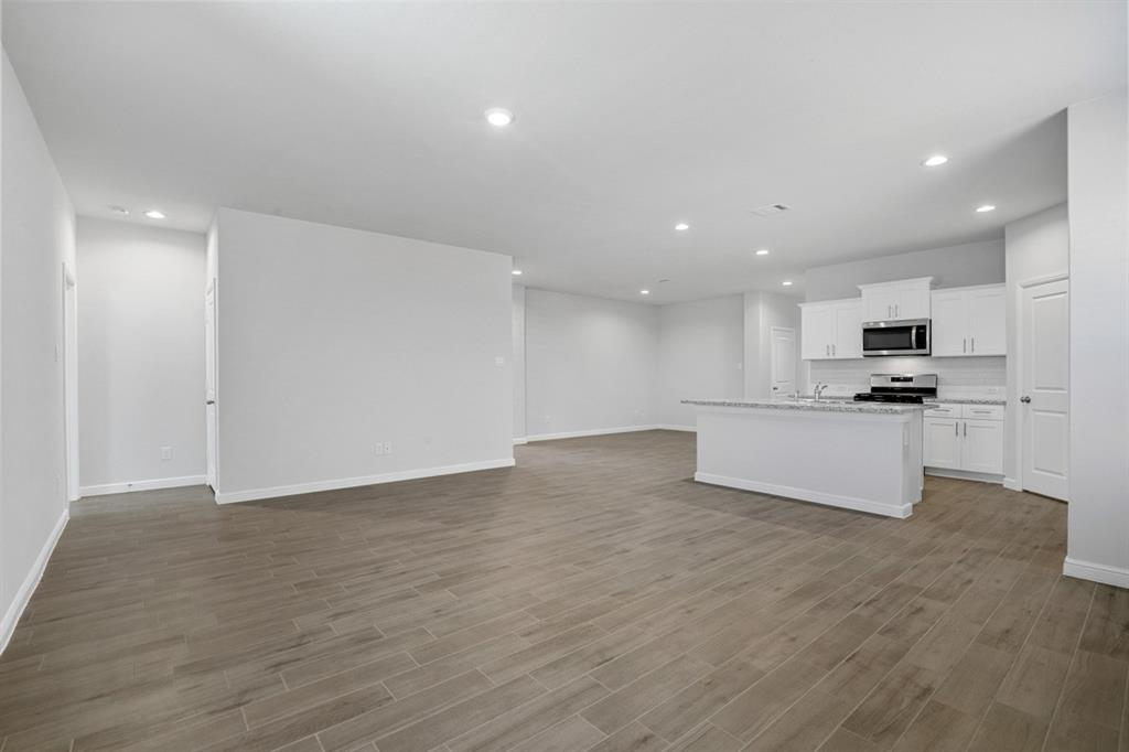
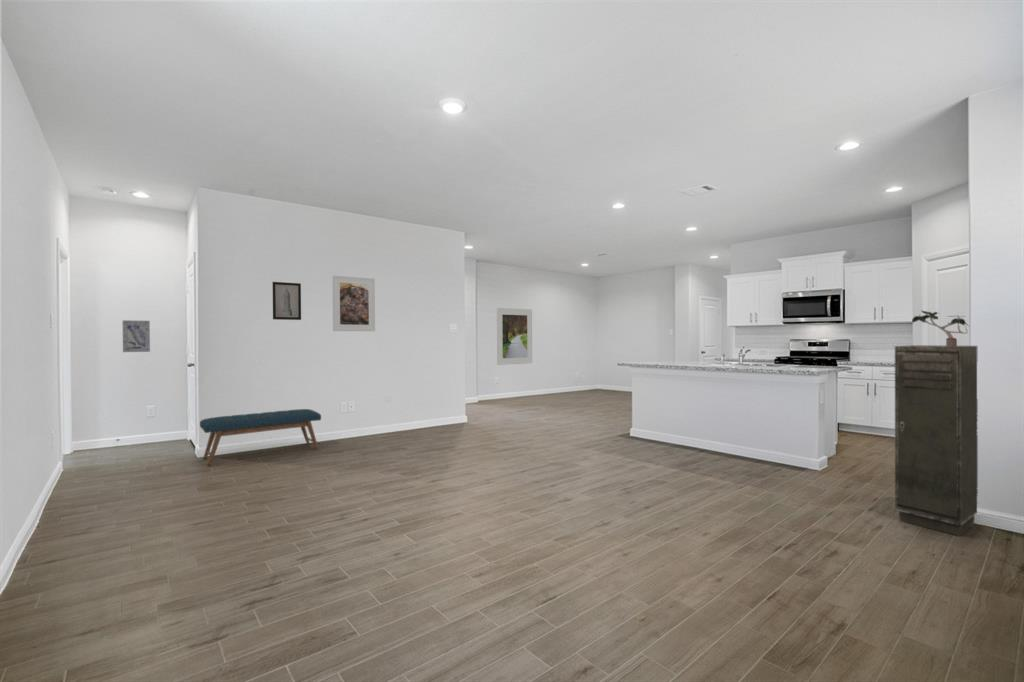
+ wall art [122,319,151,353]
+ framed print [496,307,533,366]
+ potted plant [911,310,969,346]
+ storage cabinet [894,344,979,537]
+ wall art [272,281,302,321]
+ bench [199,408,322,466]
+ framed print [332,275,376,332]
